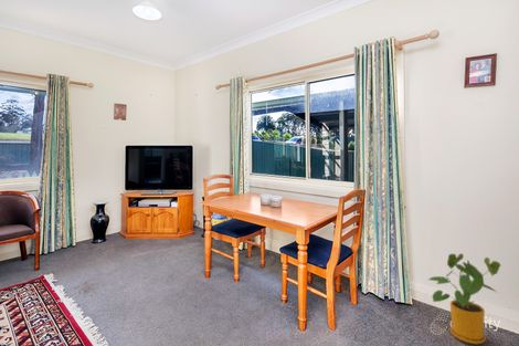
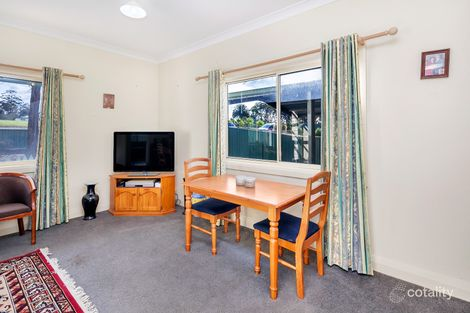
- house plant [427,252,501,345]
